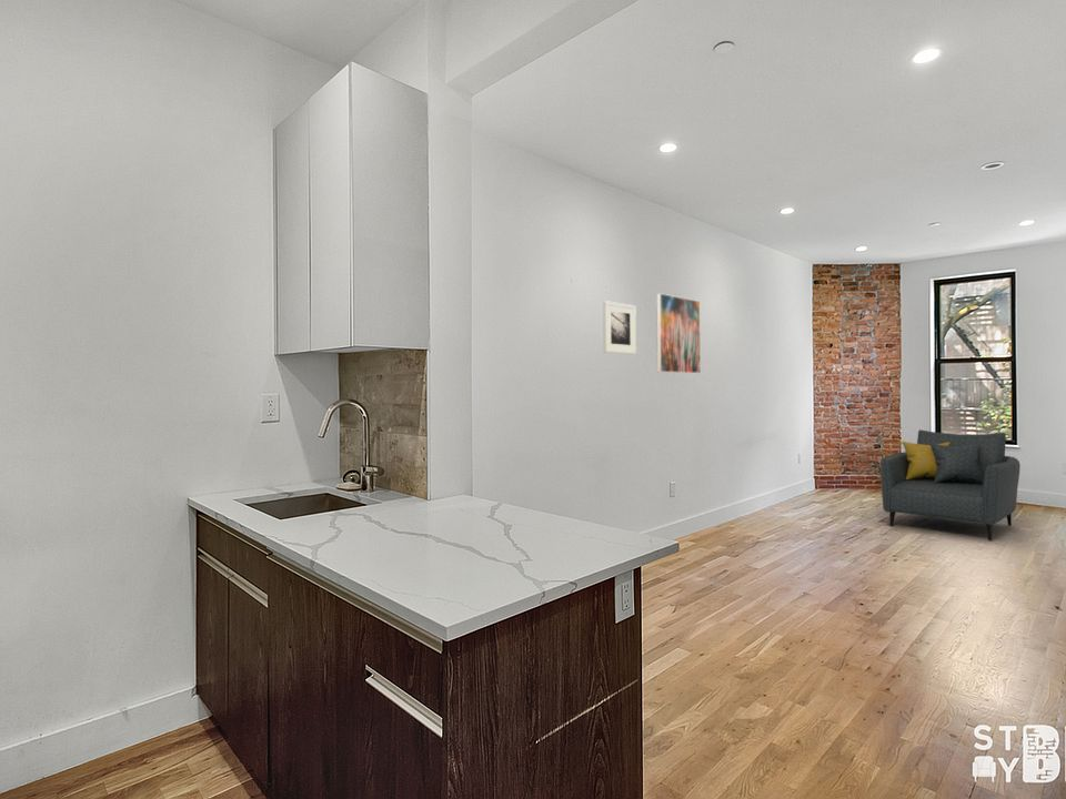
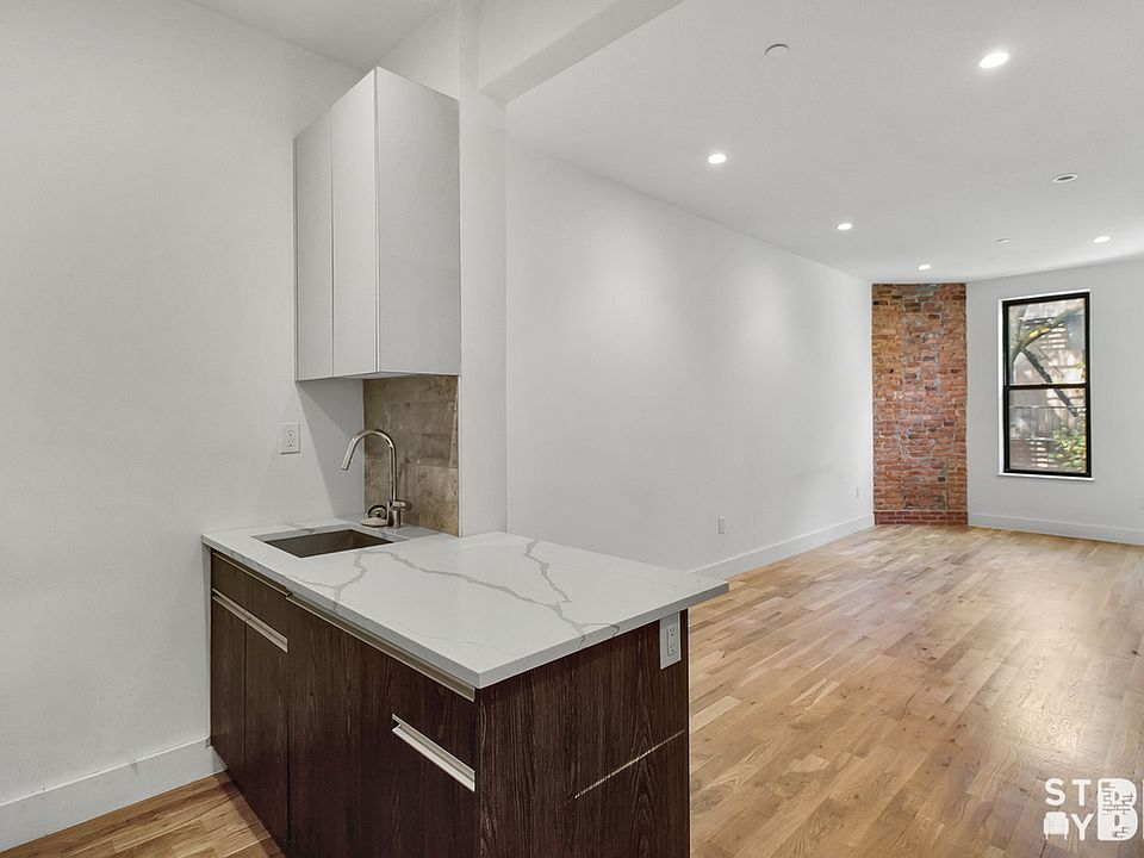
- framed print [655,292,702,374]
- armchair [879,428,1022,542]
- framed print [602,300,637,355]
